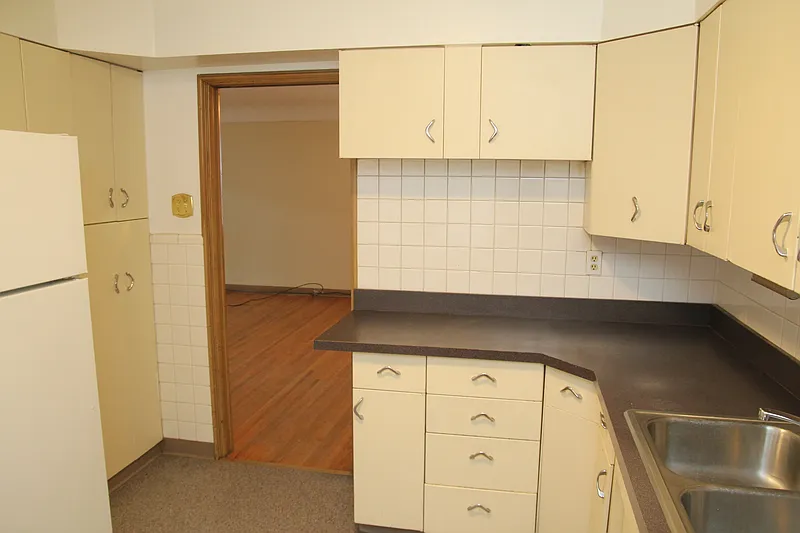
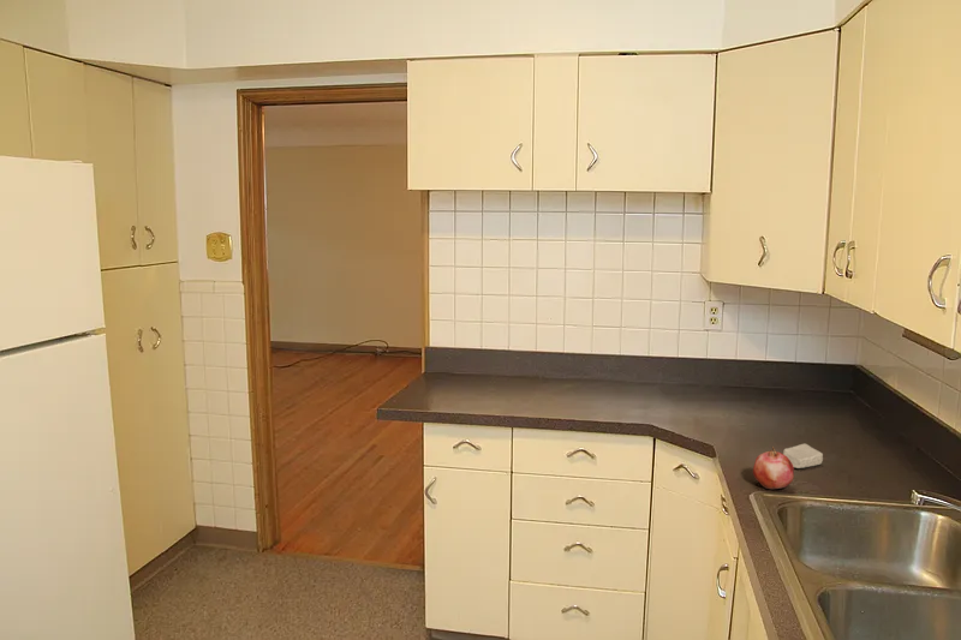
+ fruit [752,445,795,490]
+ soap bar [782,443,824,469]
